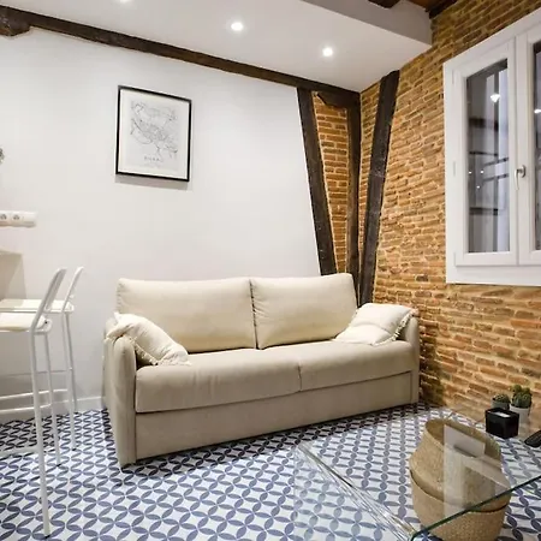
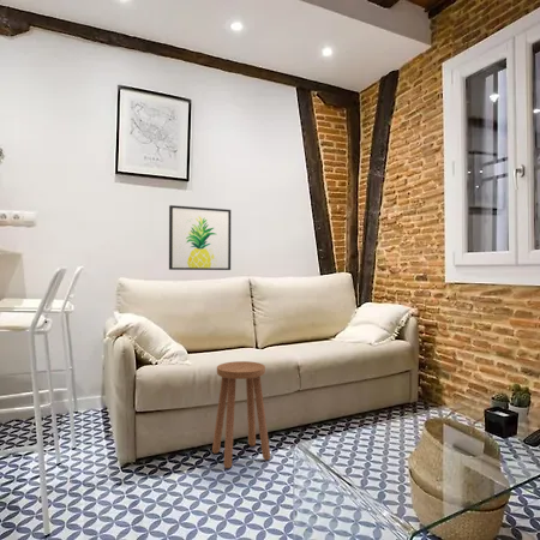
+ stool [211,360,271,469]
+ wall art [168,204,232,271]
